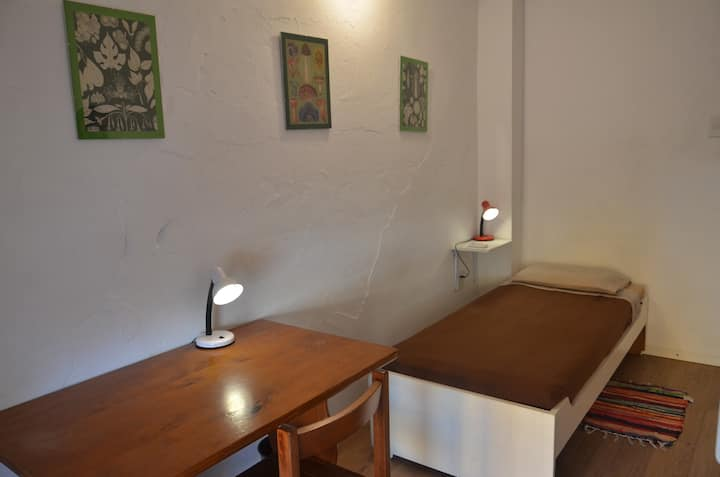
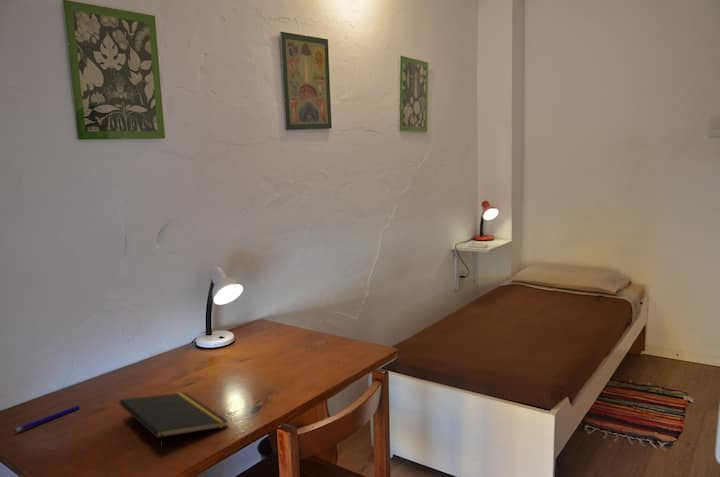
+ pen [13,404,81,433]
+ notepad [119,391,229,454]
